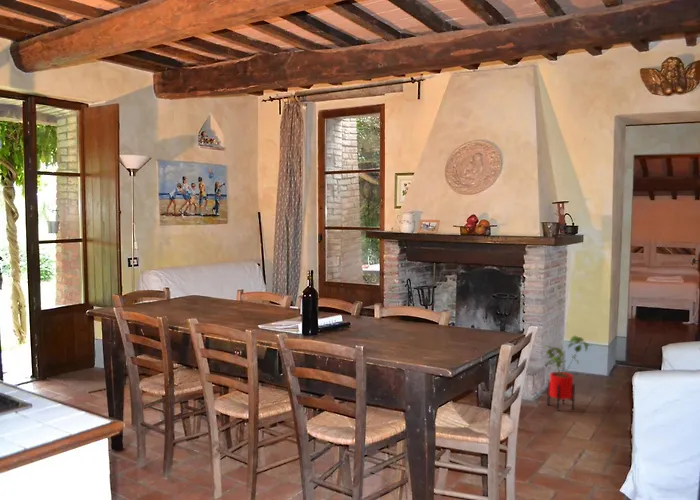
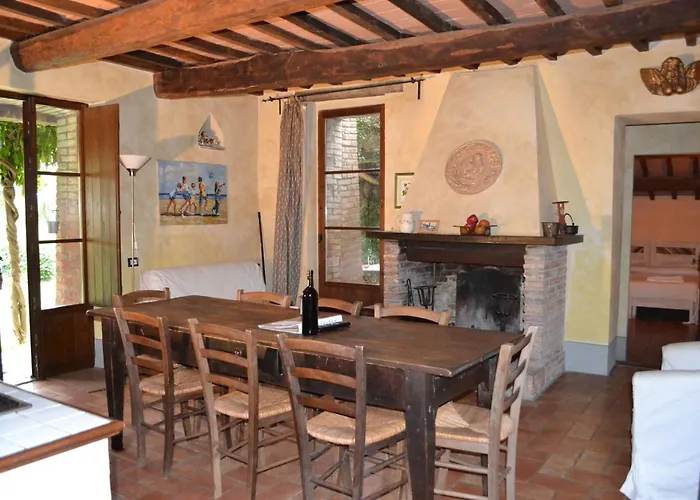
- house plant [542,335,592,412]
